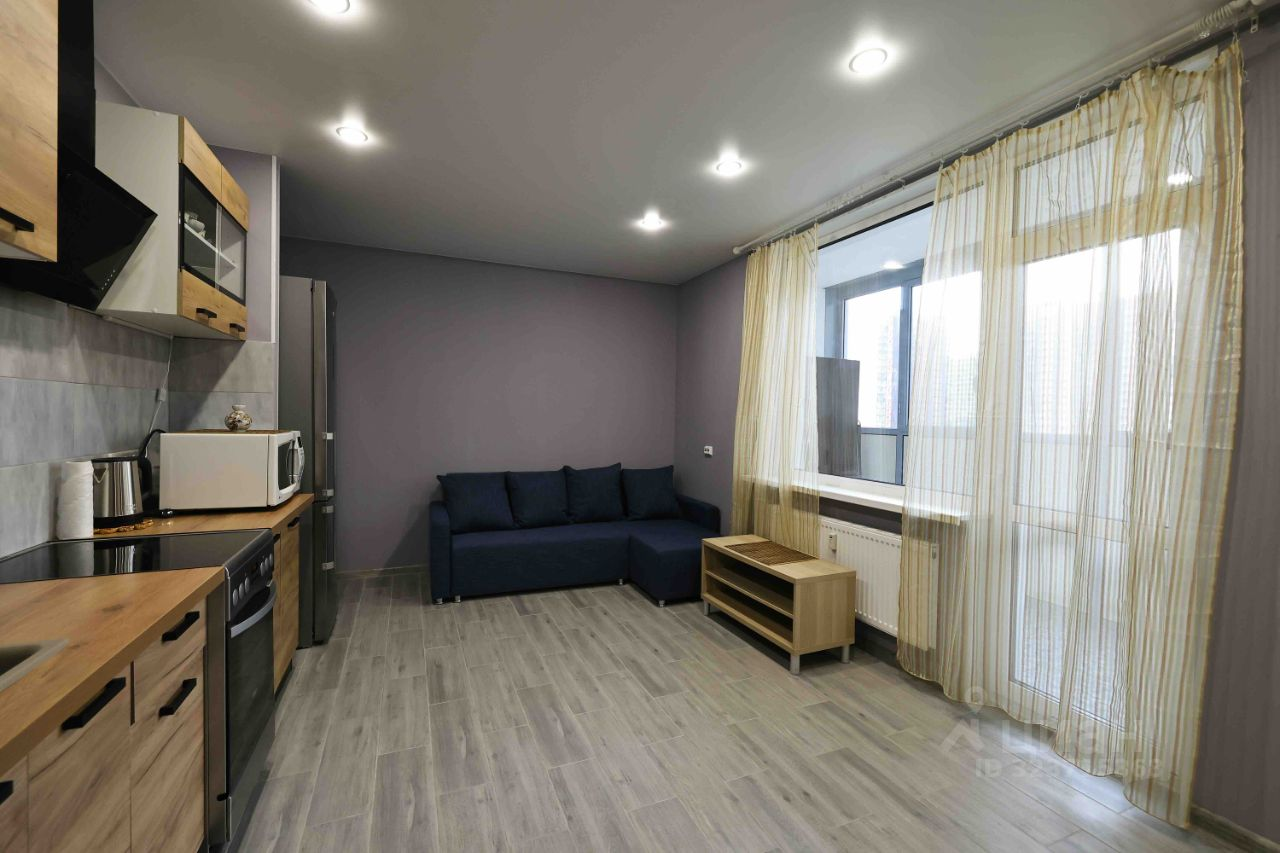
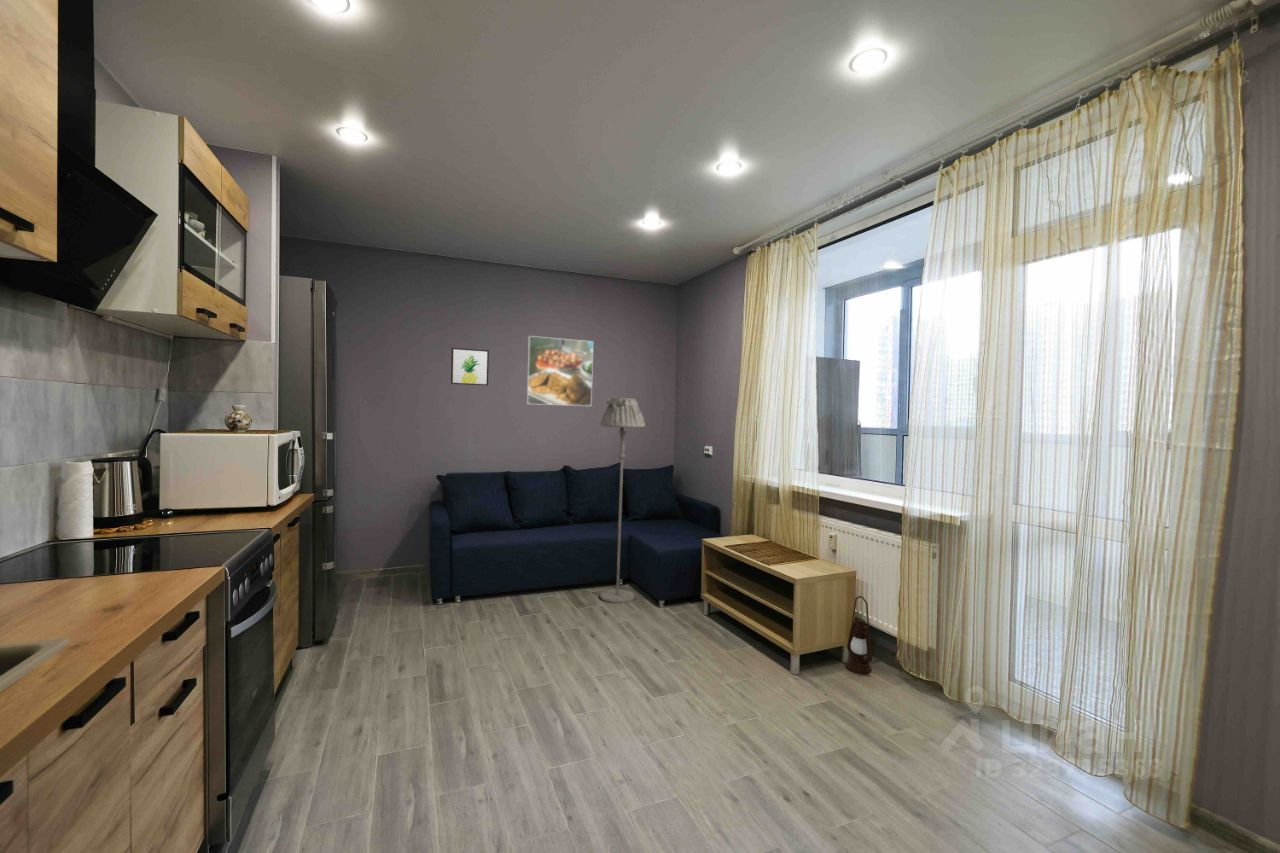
+ floor lamp [599,397,646,604]
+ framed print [526,335,594,407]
+ lantern [845,595,873,675]
+ wall art [450,347,490,387]
